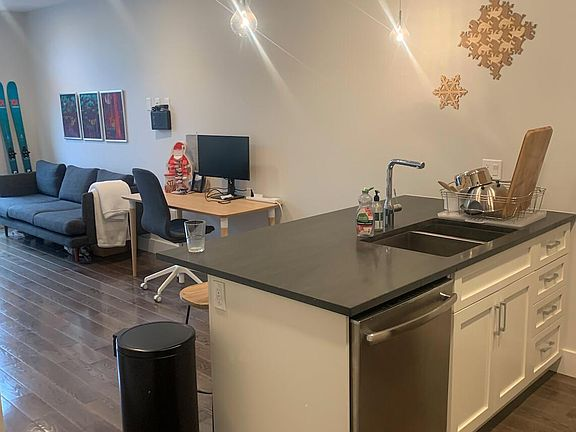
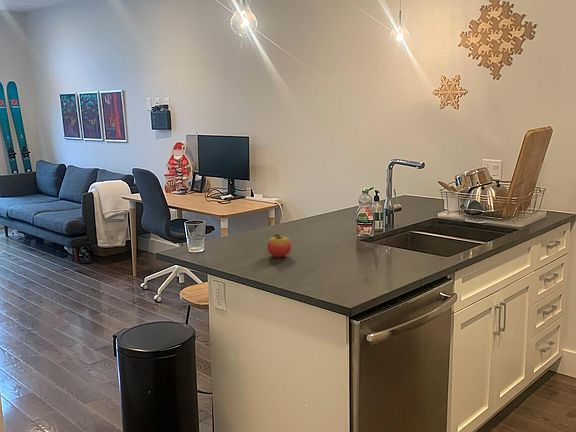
+ fruit [266,233,292,258]
